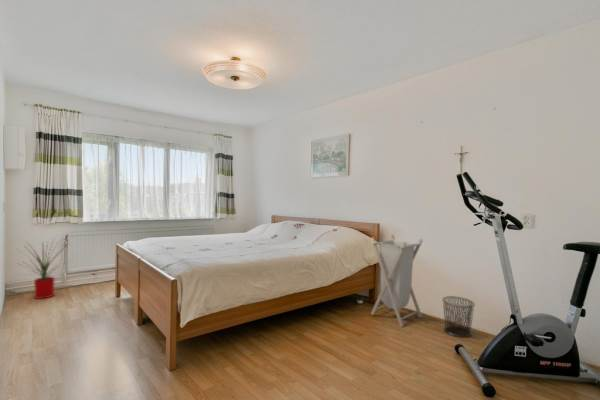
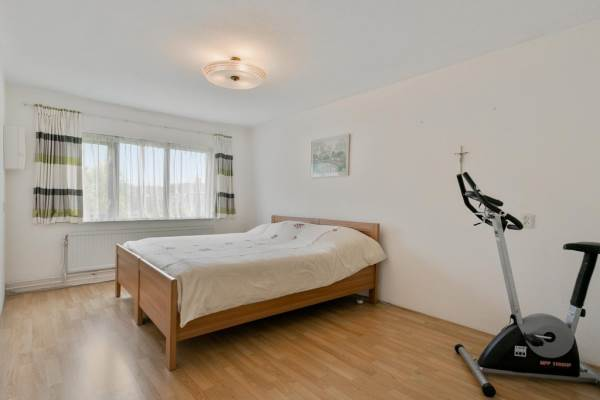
- house plant [15,237,70,300]
- laundry hamper [370,234,424,328]
- waste bin [441,295,476,338]
